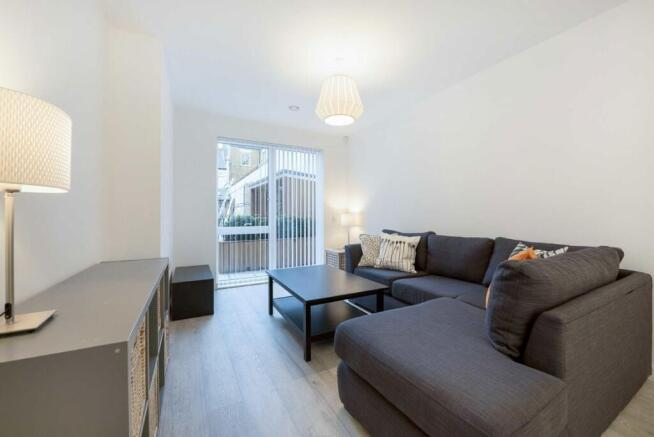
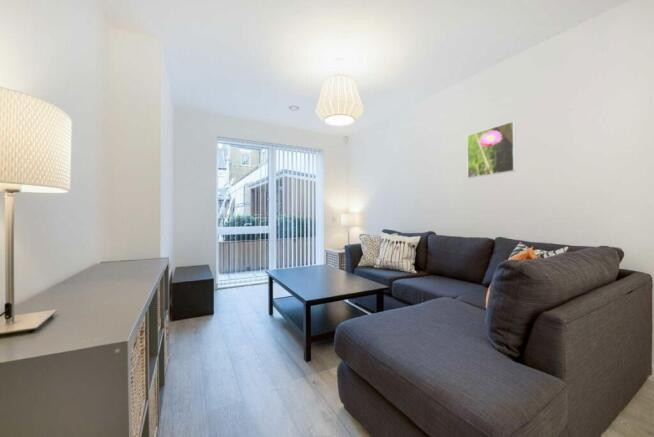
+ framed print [466,120,517,179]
